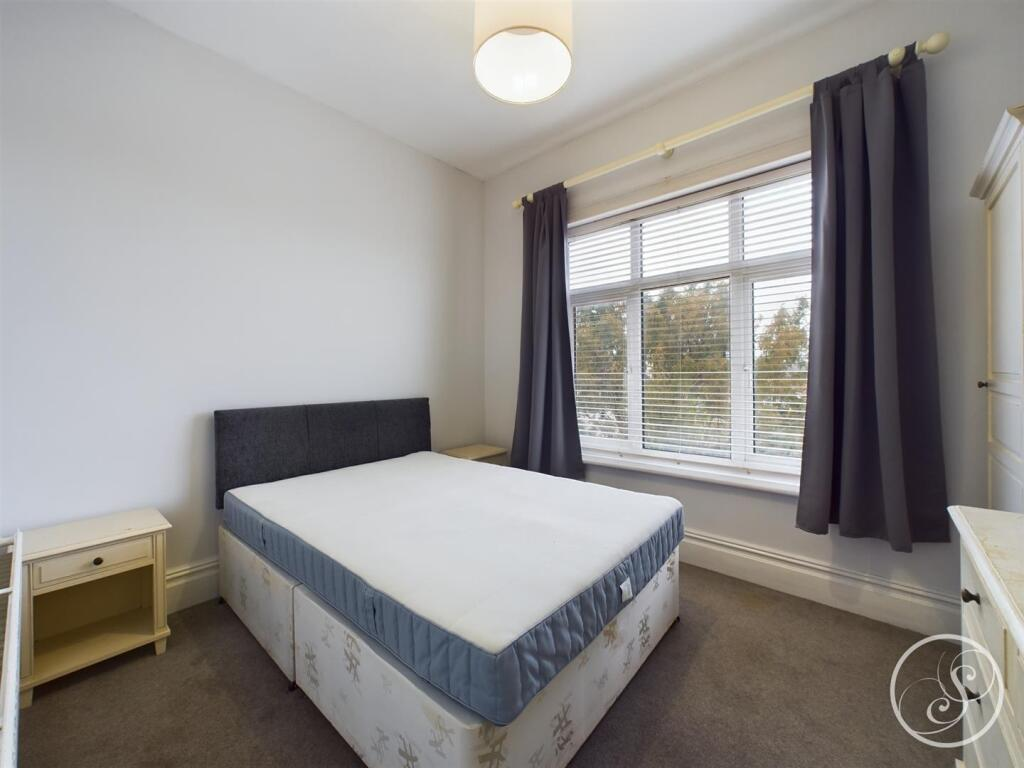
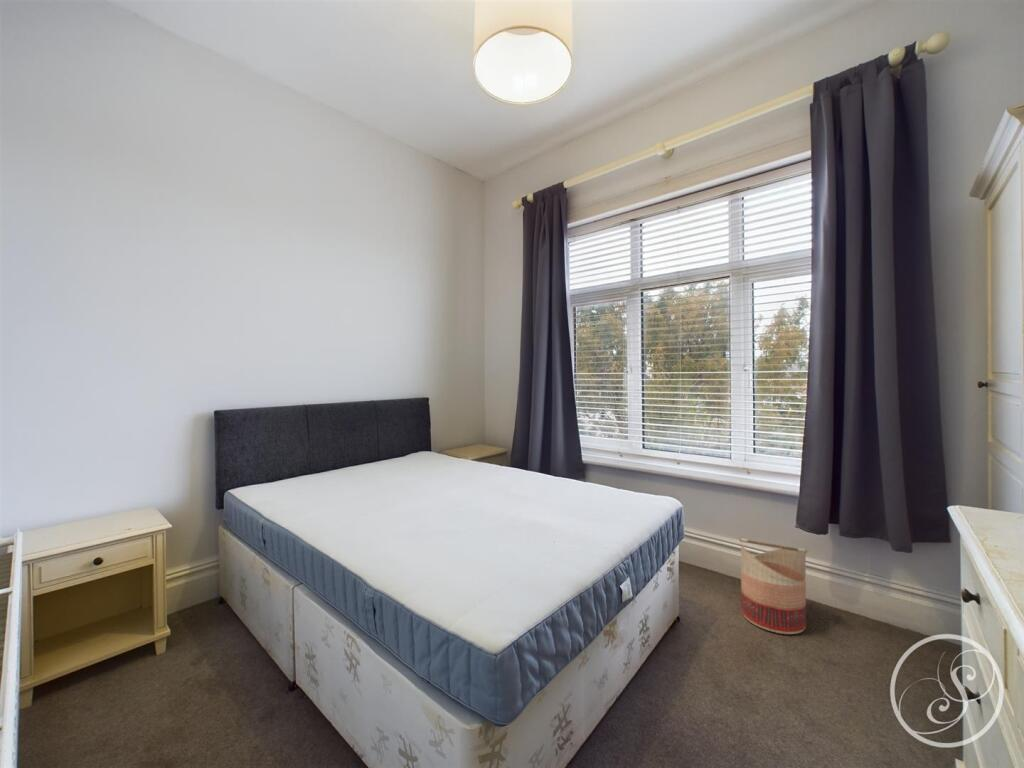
+ basket [739,537,808,635]
